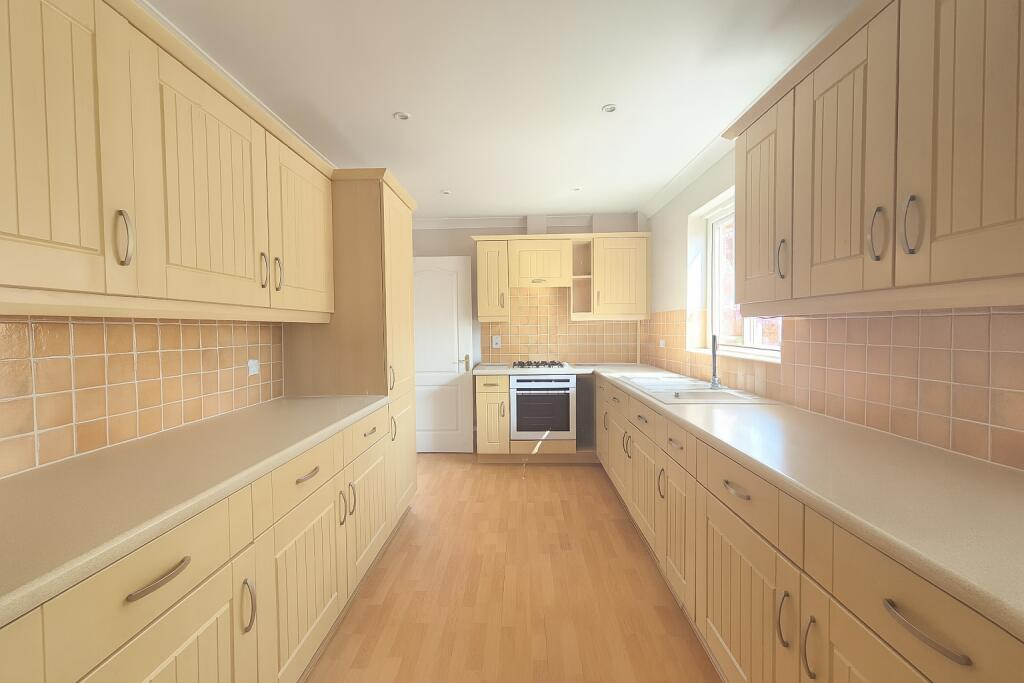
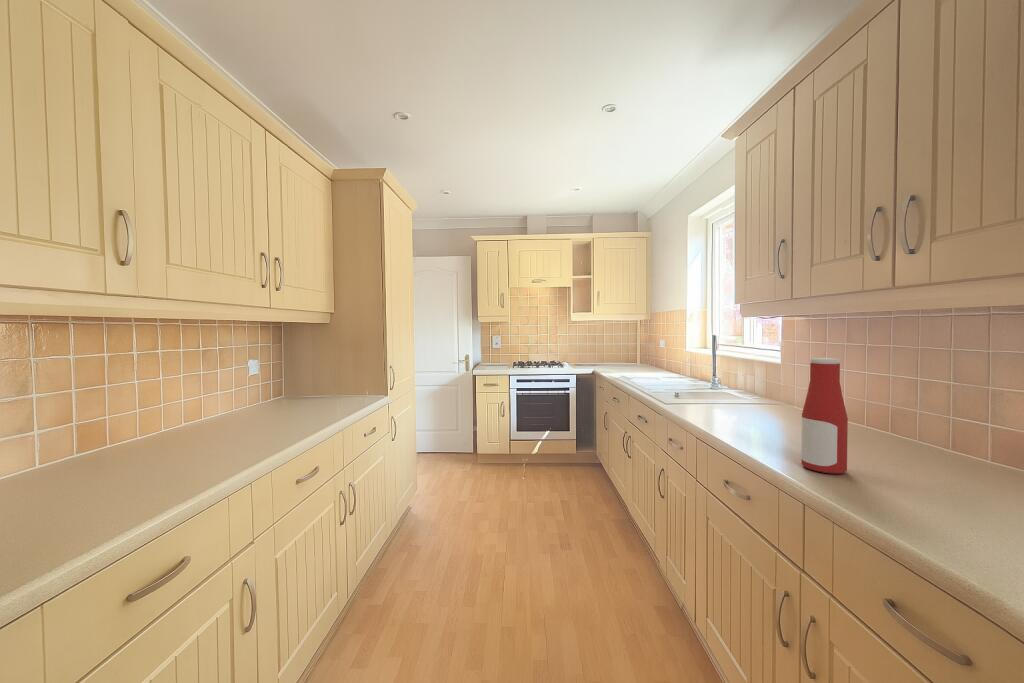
+ bottle [800,357,849,475]
